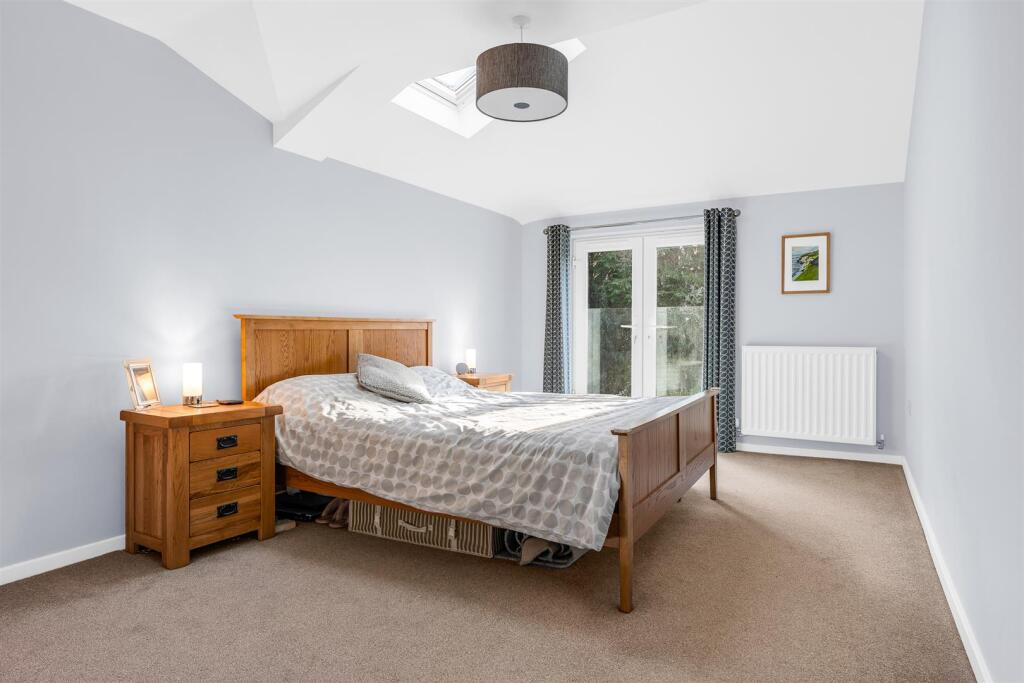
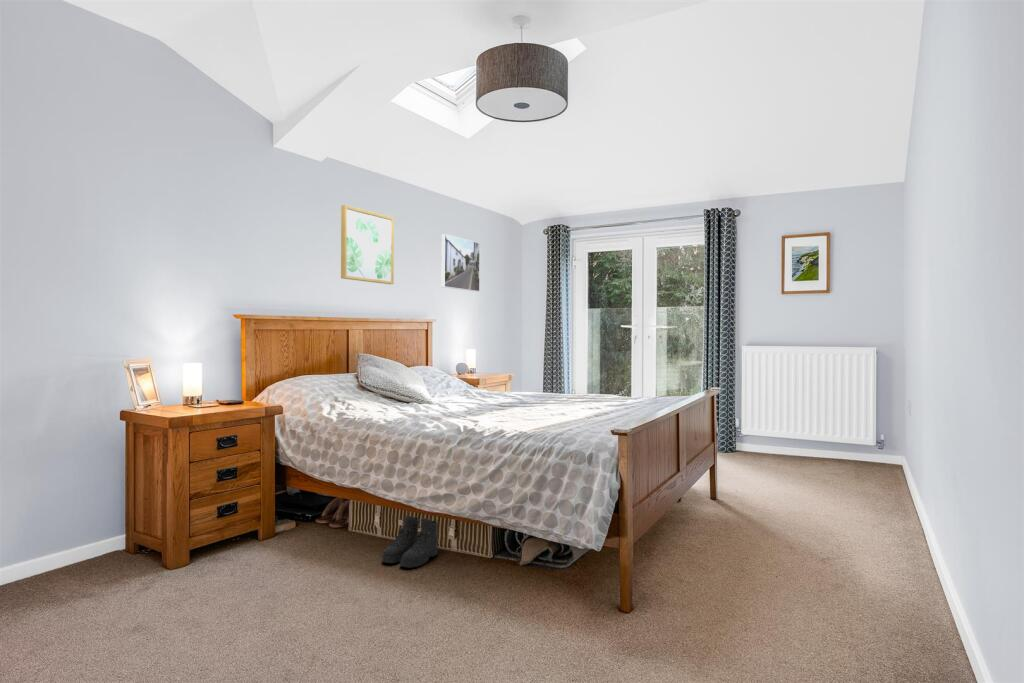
+ wall art [340,204,395,285]
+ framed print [441,233,481,293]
+ boots [381,514,439,569]
